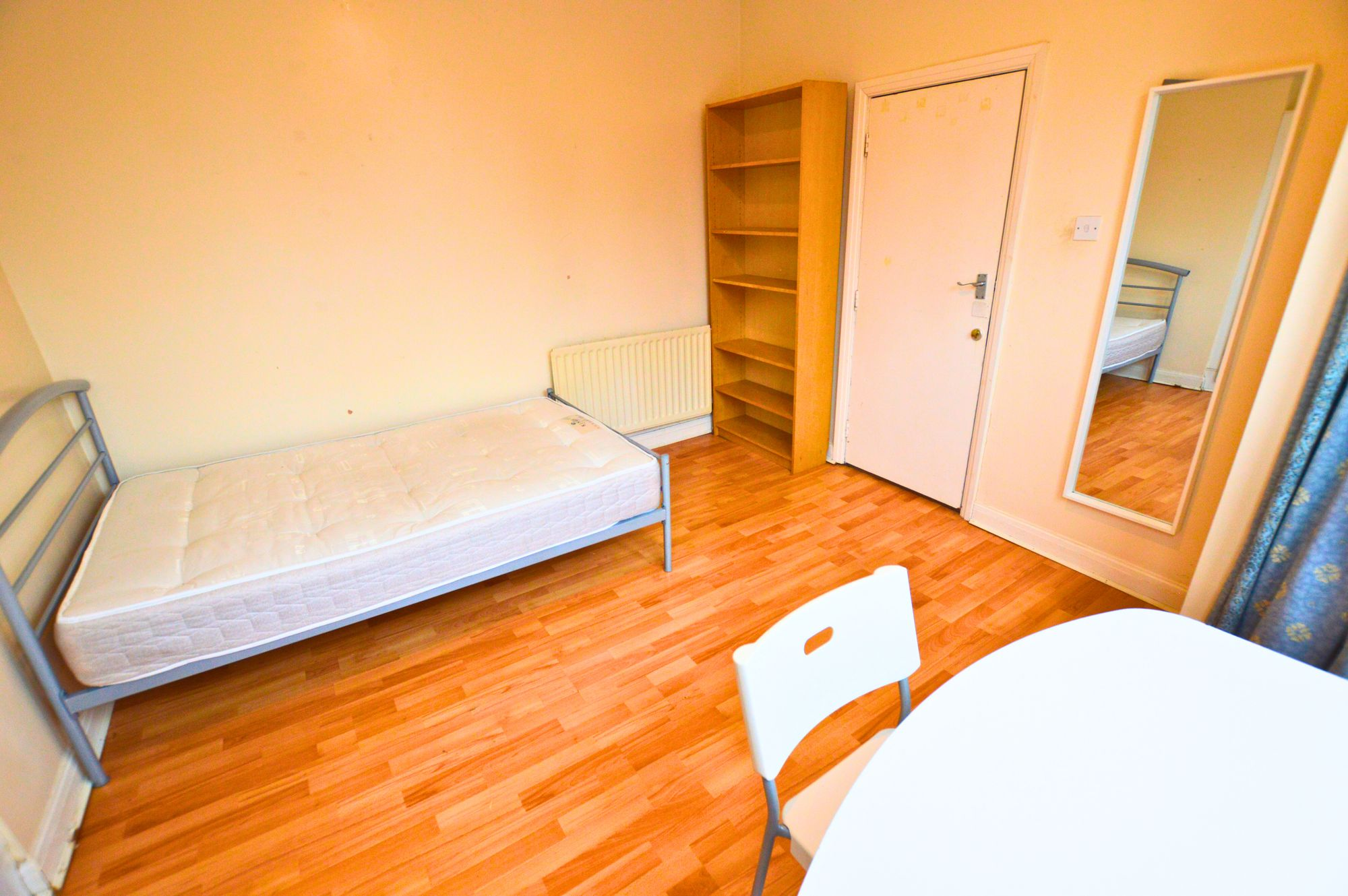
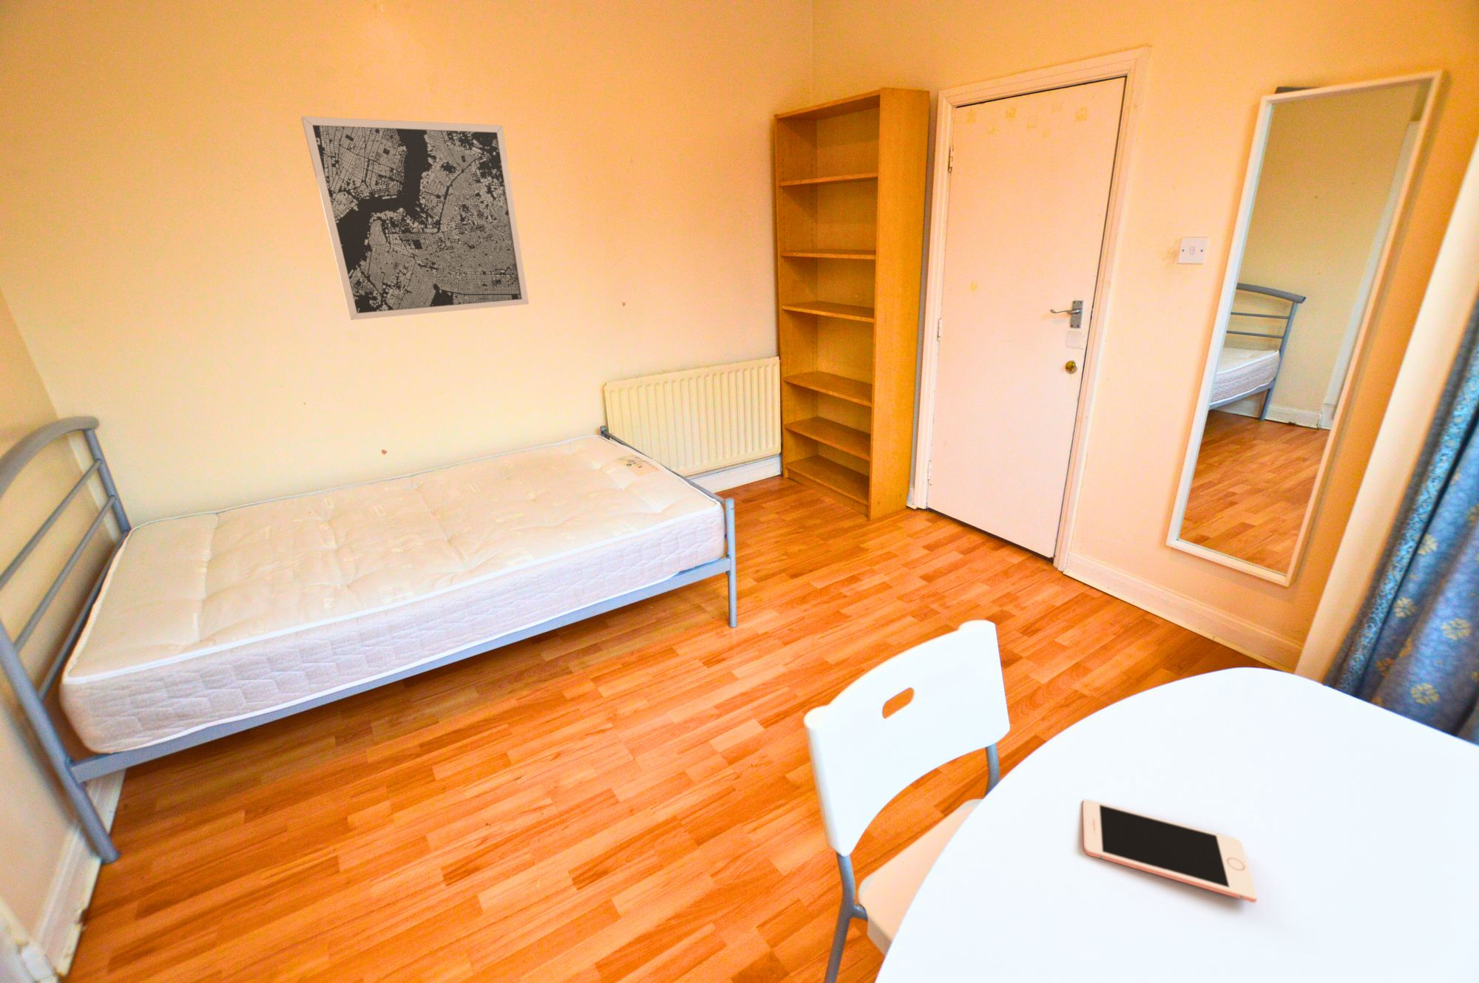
+ cell phone [1082,799,1257,903]
+ wall art [301,116,530,320]
